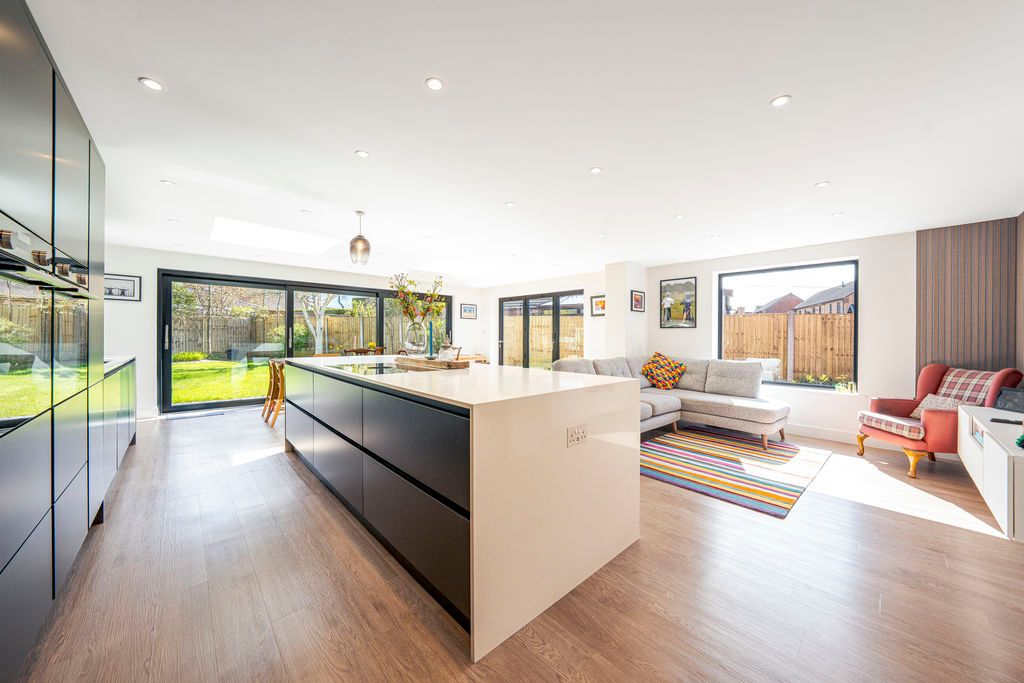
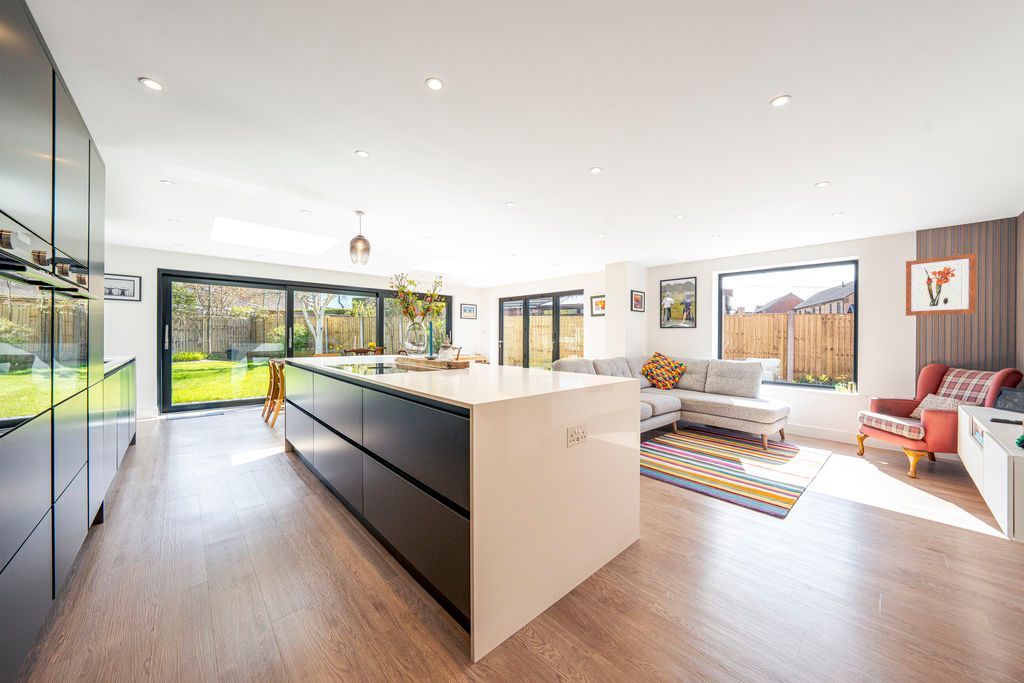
+ wall art [905,252,977,317]
